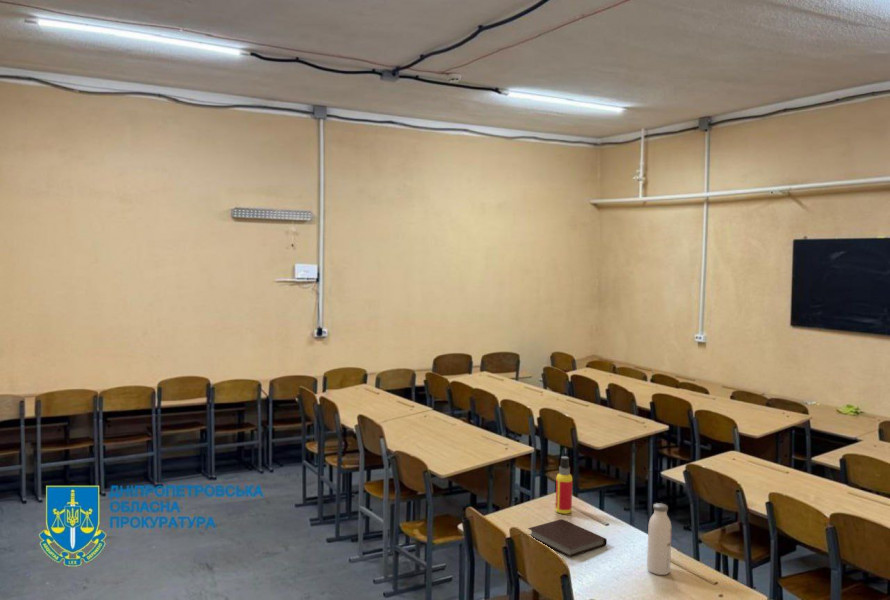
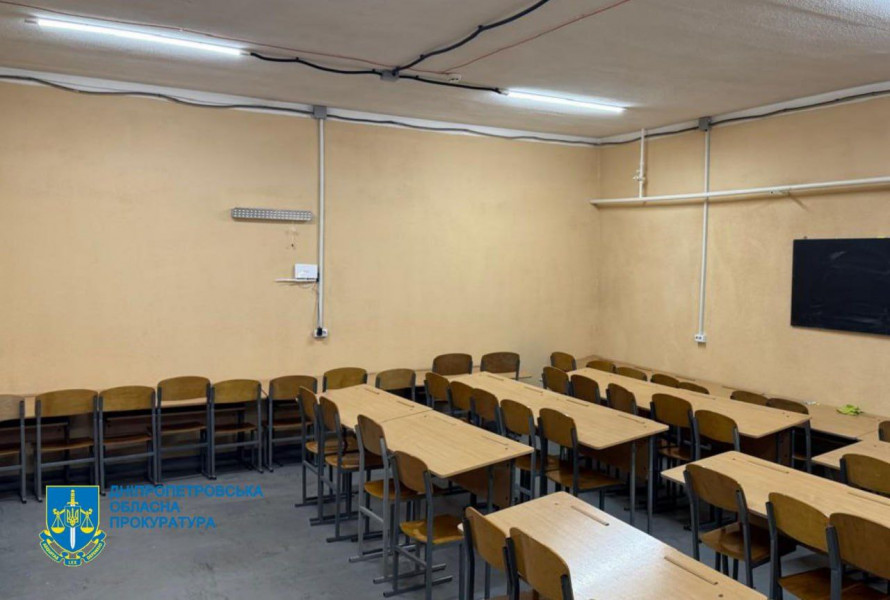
- spray bottle [555,455,573,515]
- water bottle [646,502,673,576]
- notebook [527,518,608,558]
